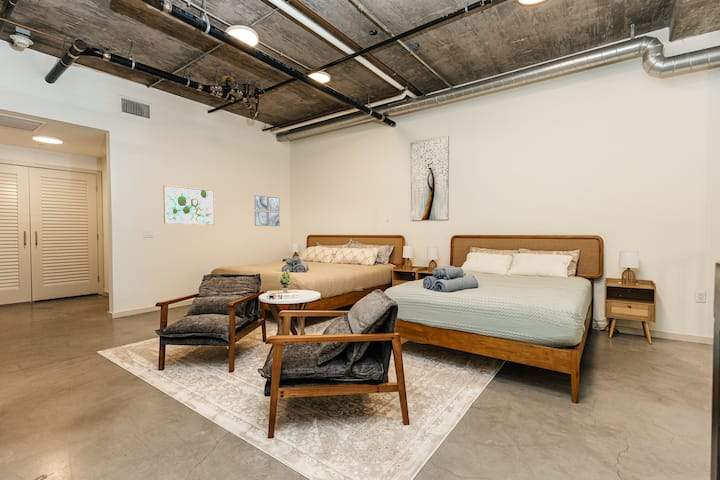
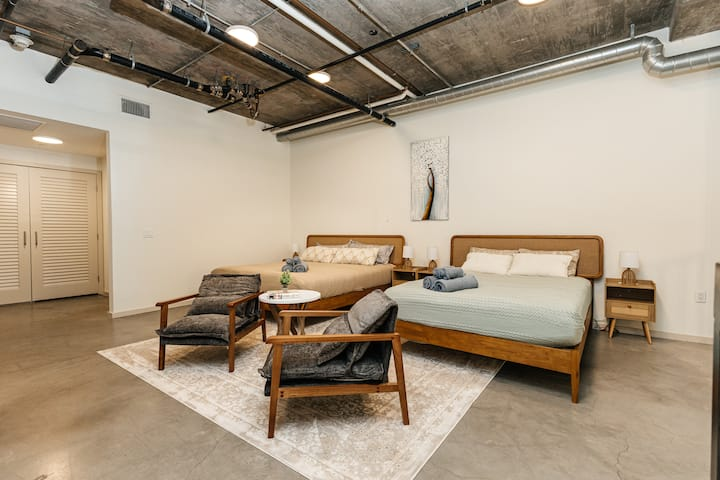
- wall art [162,184,216,226]
- wall art [254,194,281,227]
